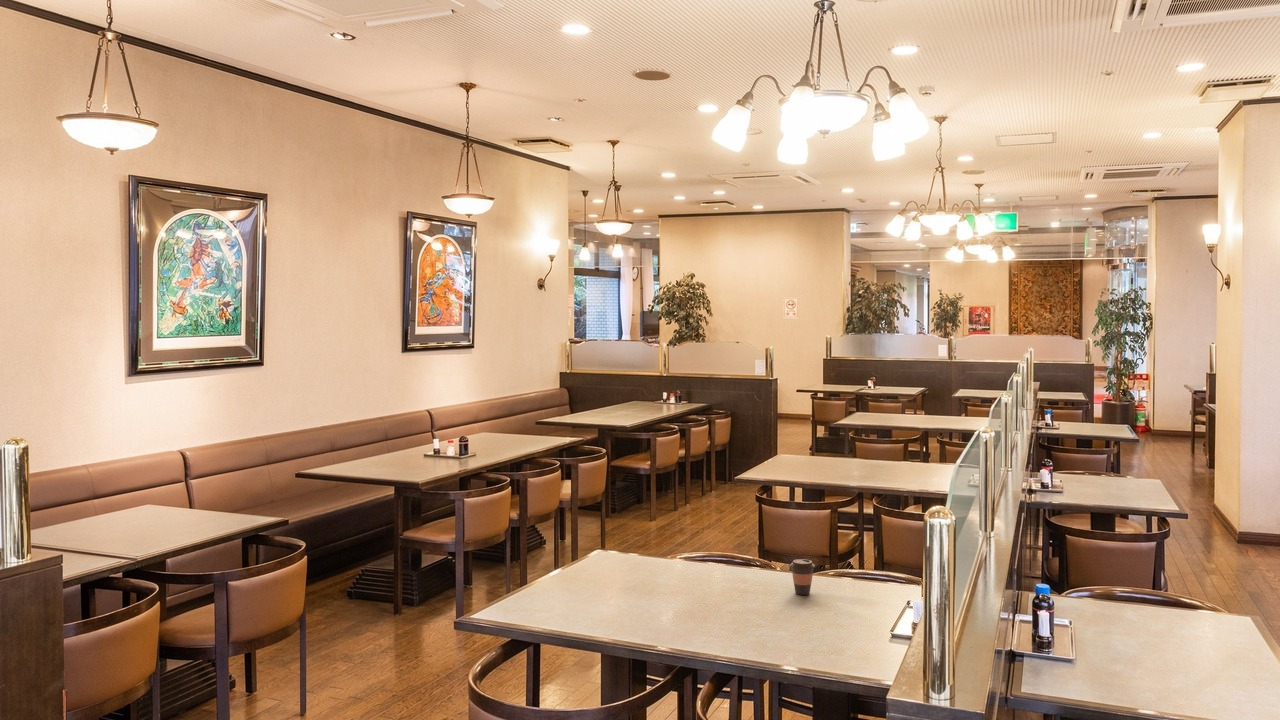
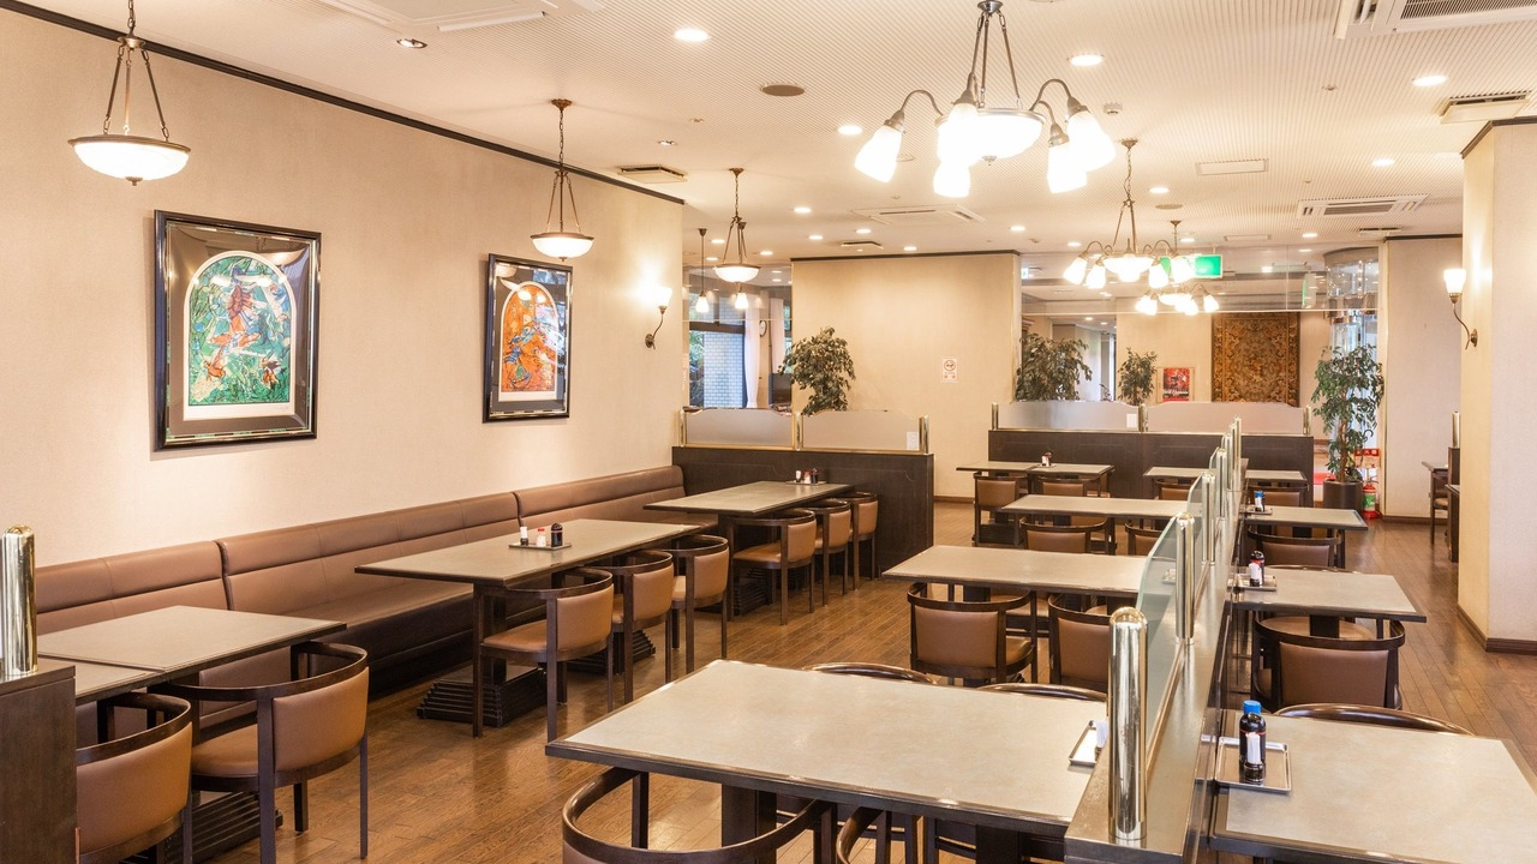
- coffee cup [789,558,816,596]
